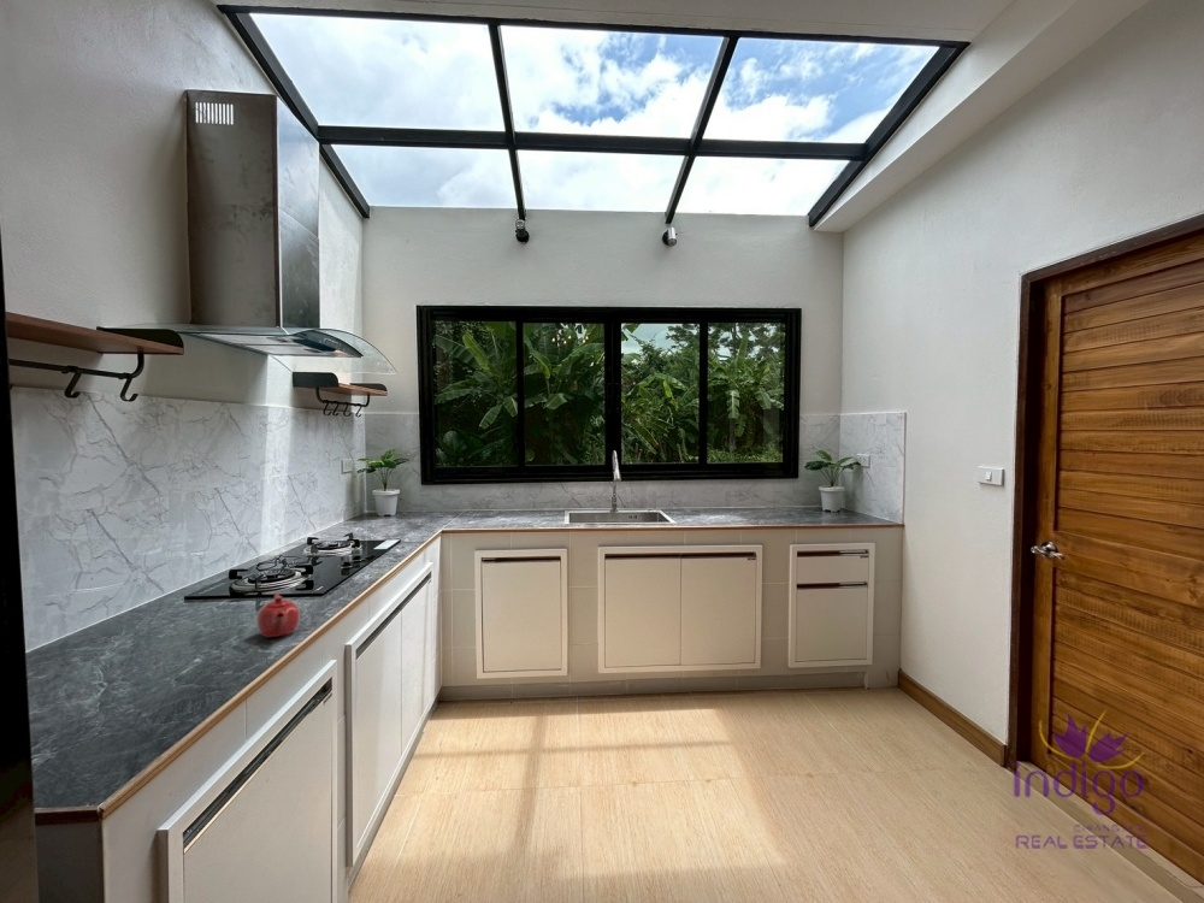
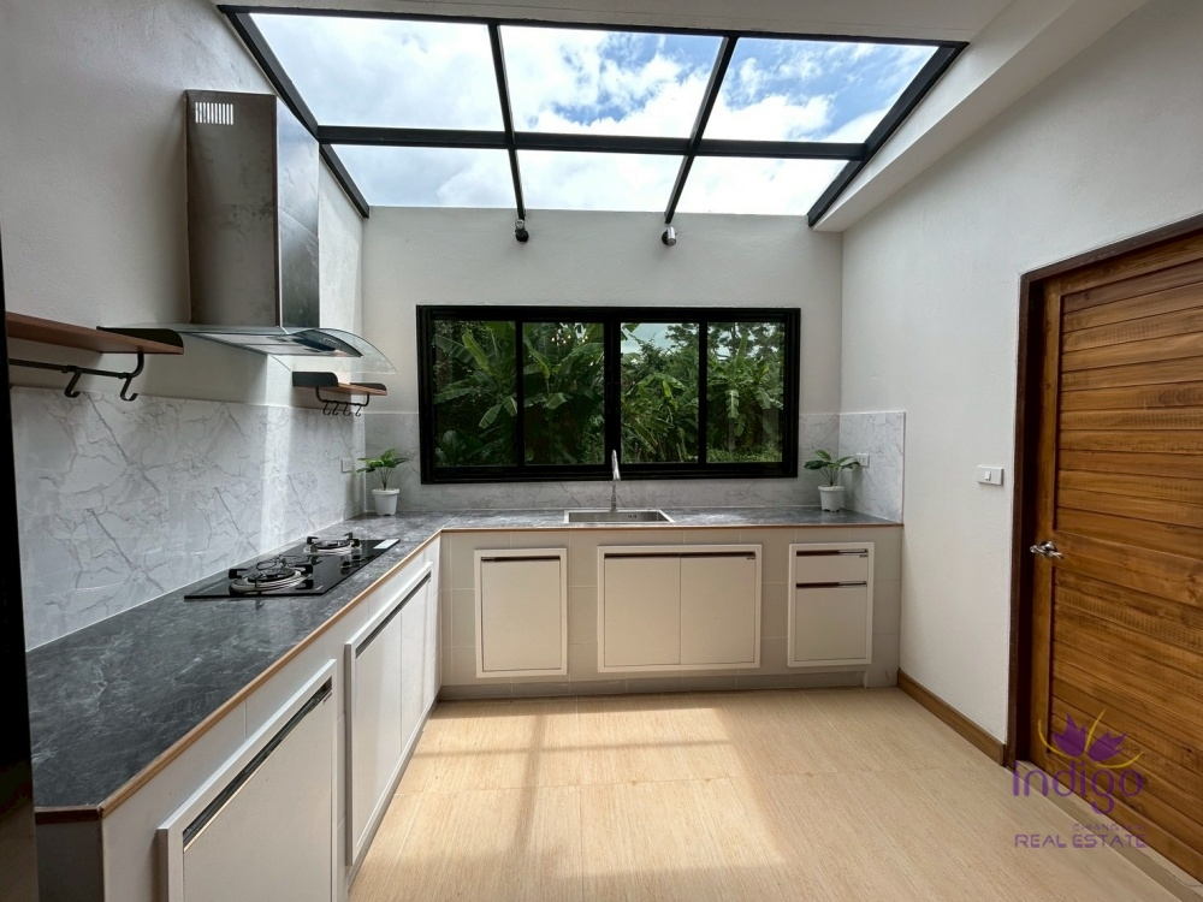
- teapot [255,592,301,638]
